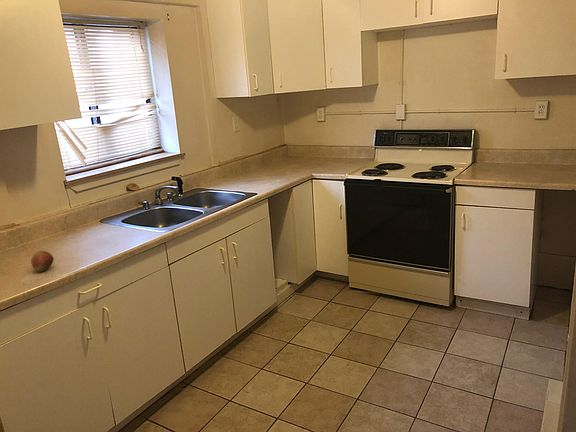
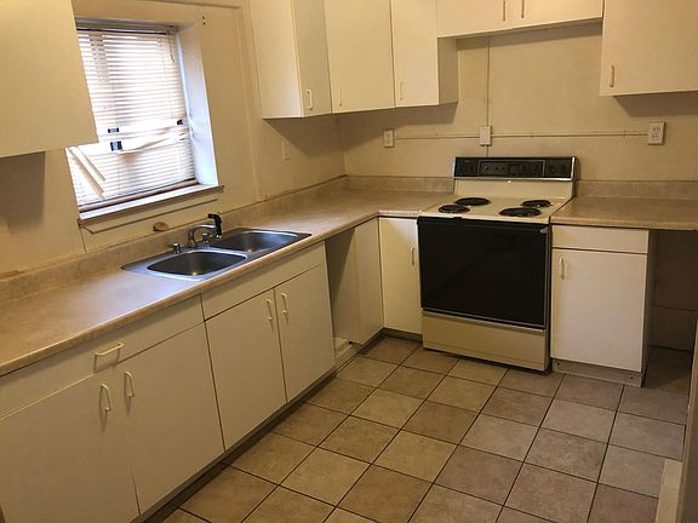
- apple [30,250,55,272]
